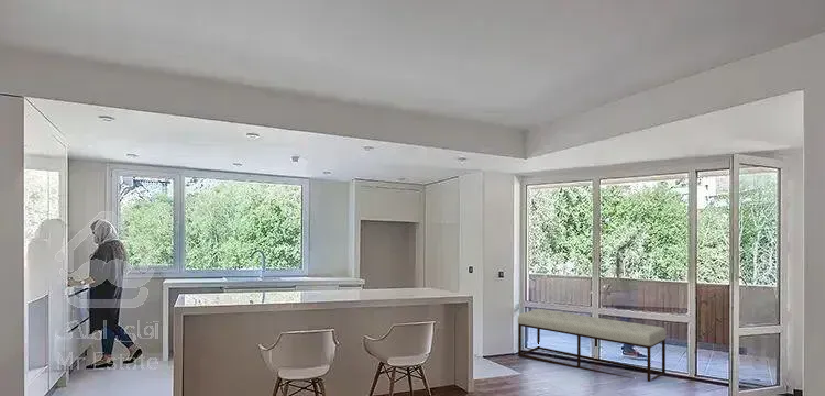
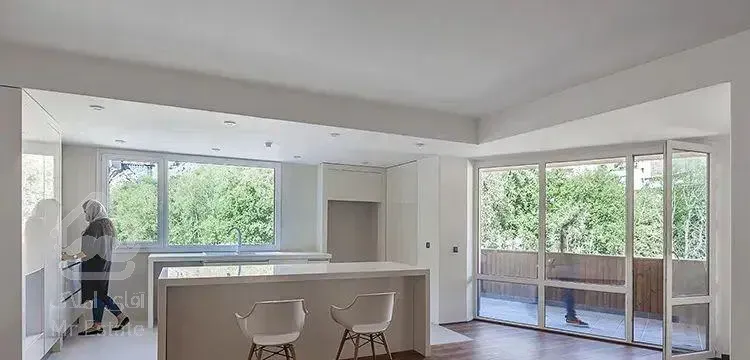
- bench [517,308,667,383]
